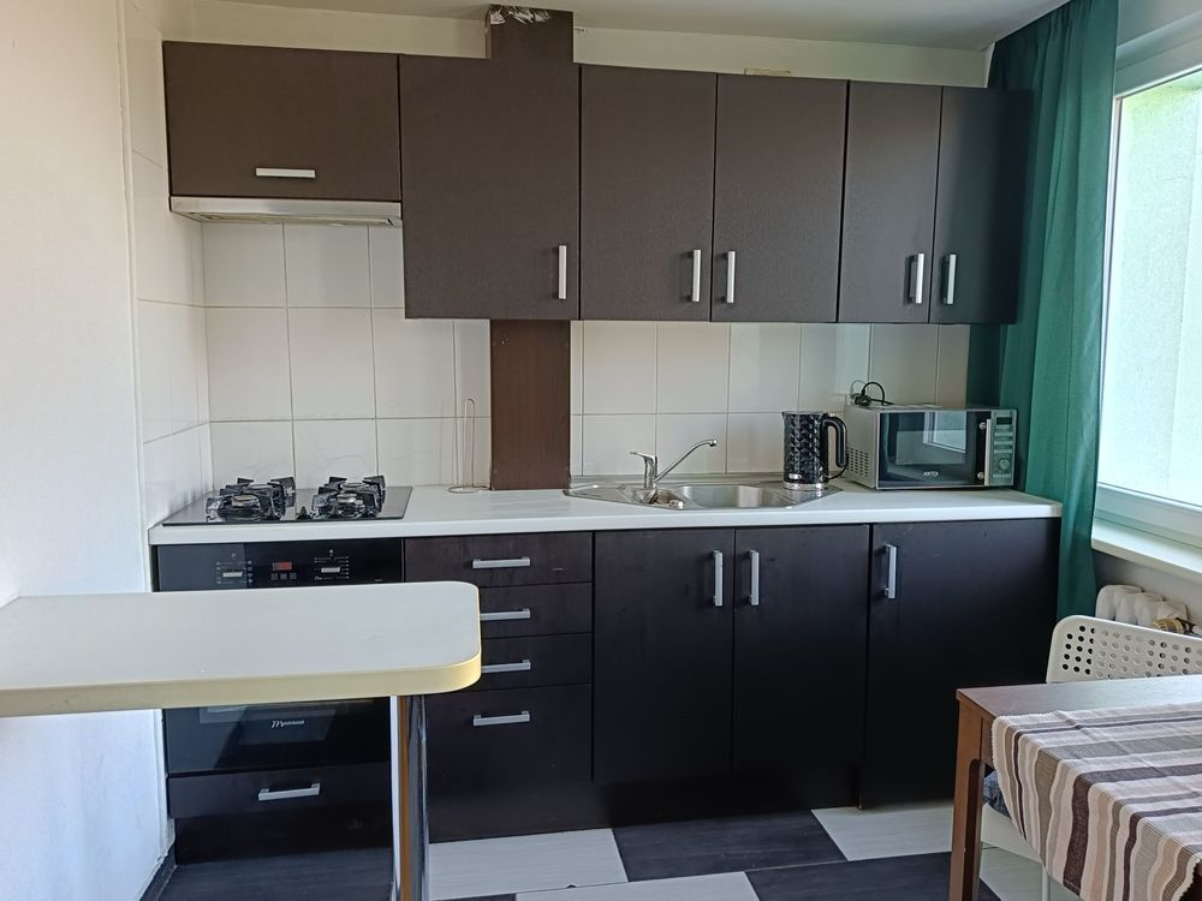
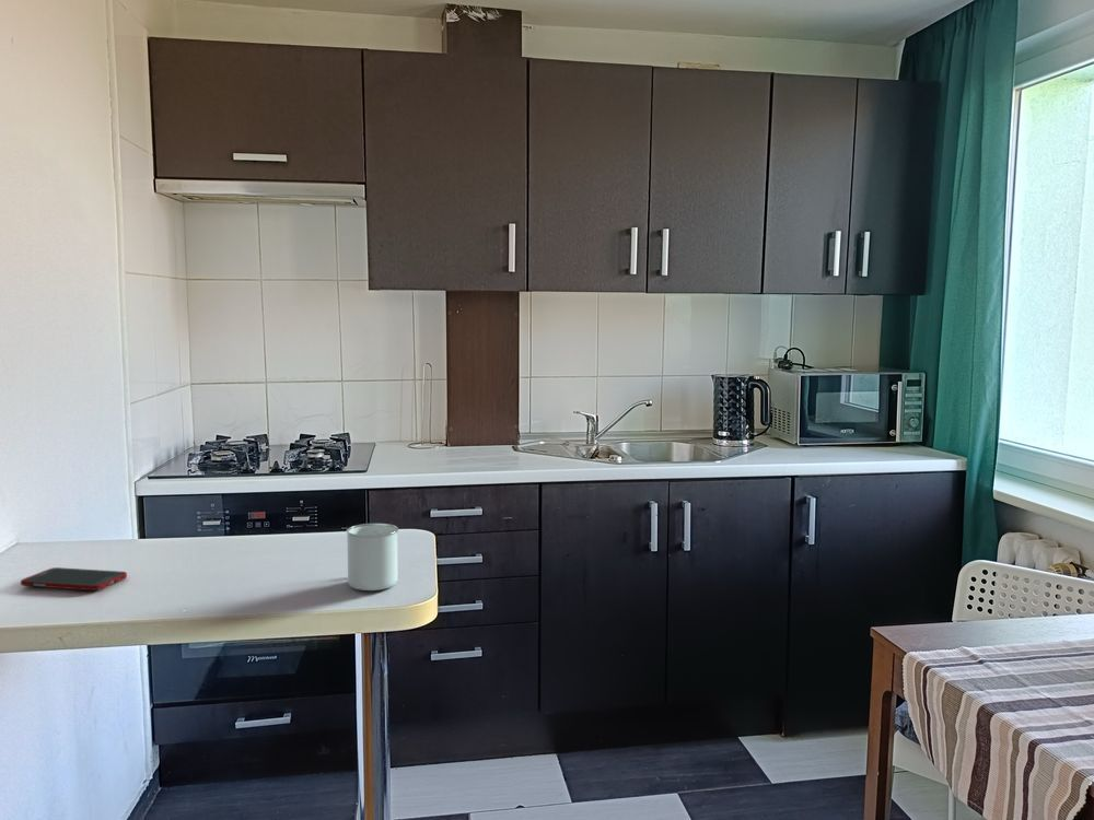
+ cell phone [20,566,128,591]
+ cup [346,523,399,591]
